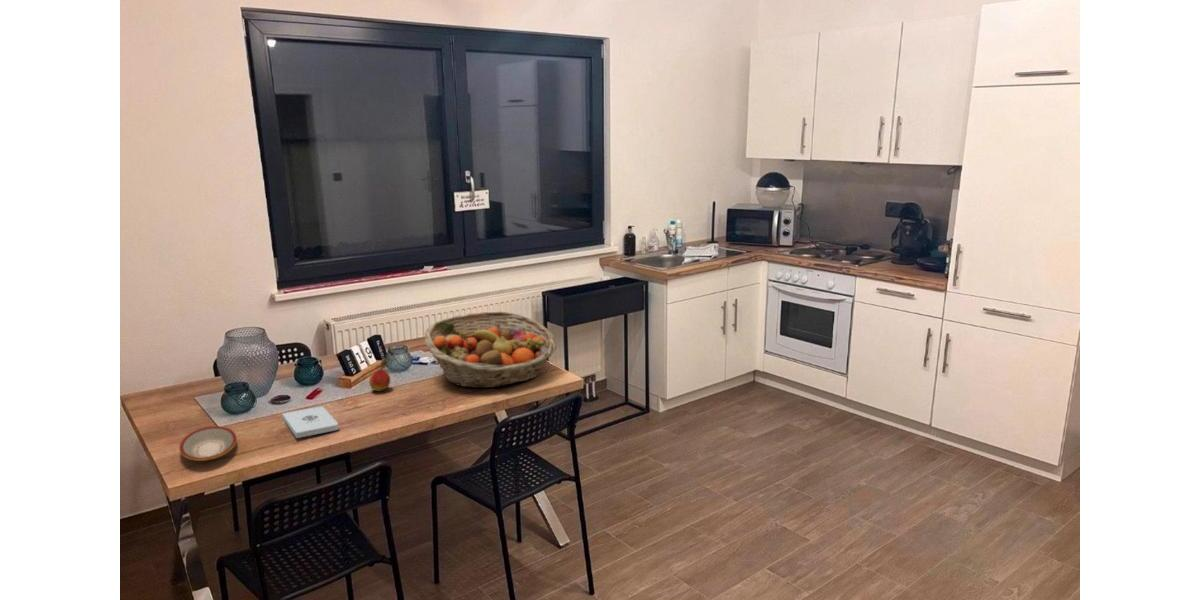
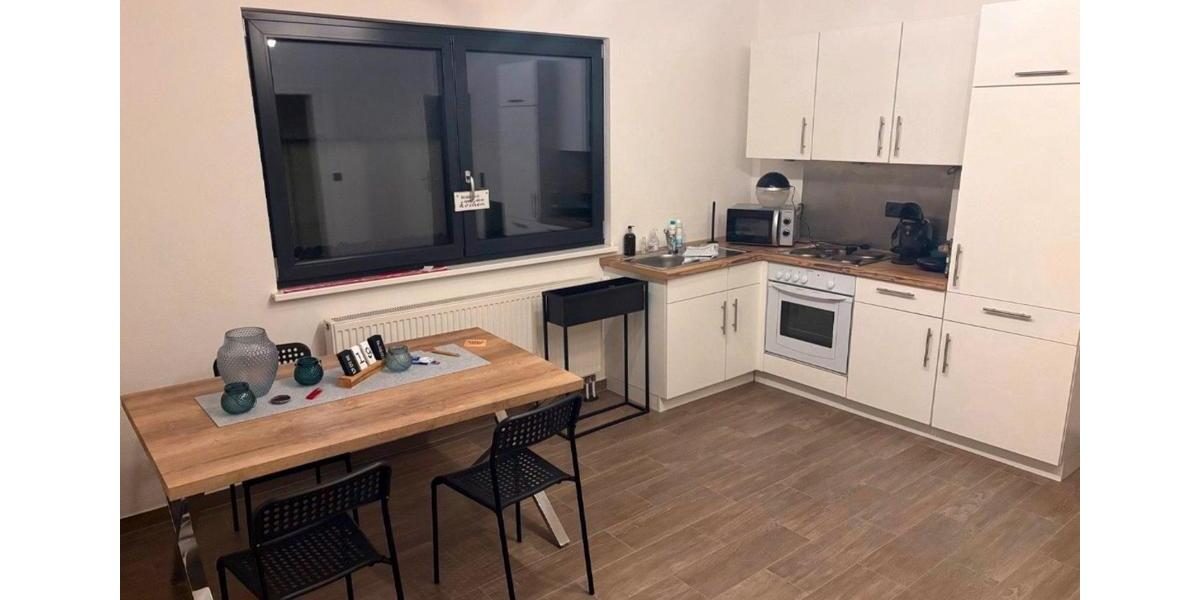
- peach [368,368,391,392]
- plate [179,425,238,462]
- notepad [281,406,340,439]
- fruit basket [423,310,558,389]
